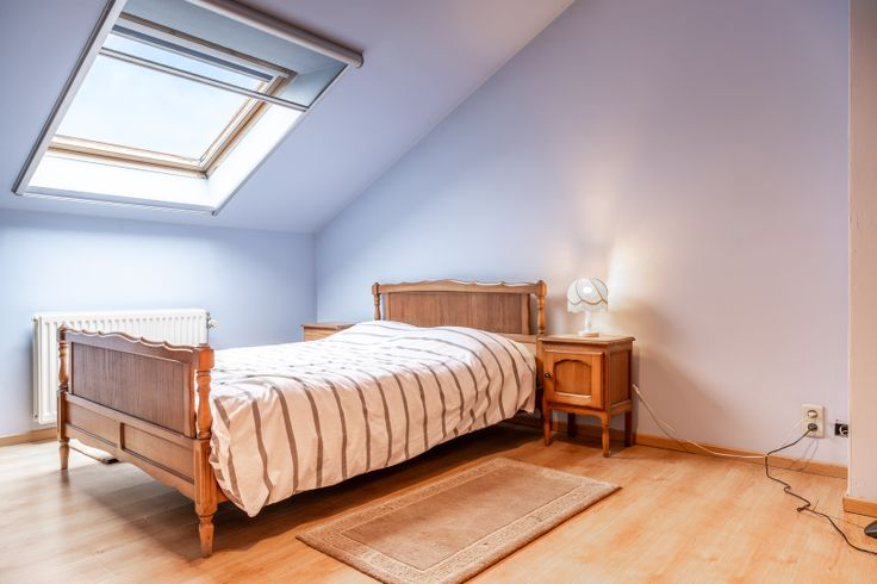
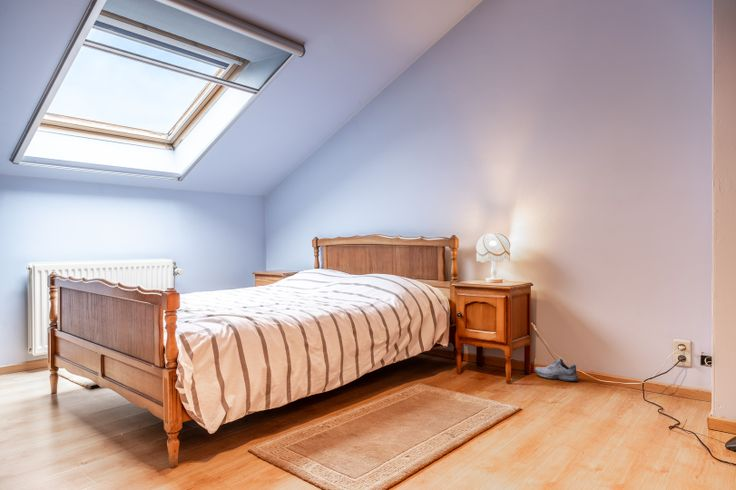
+ shoe [534,358,579,383]
